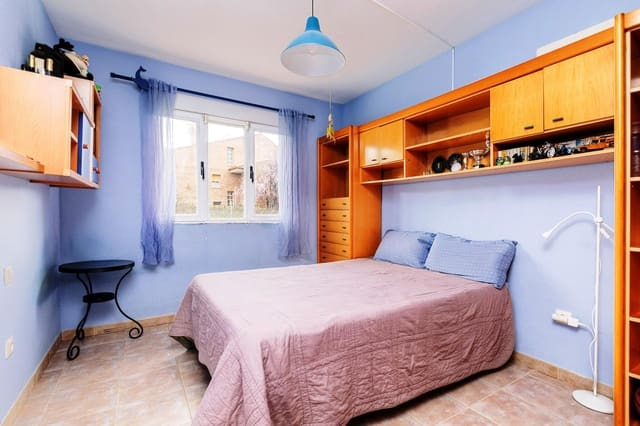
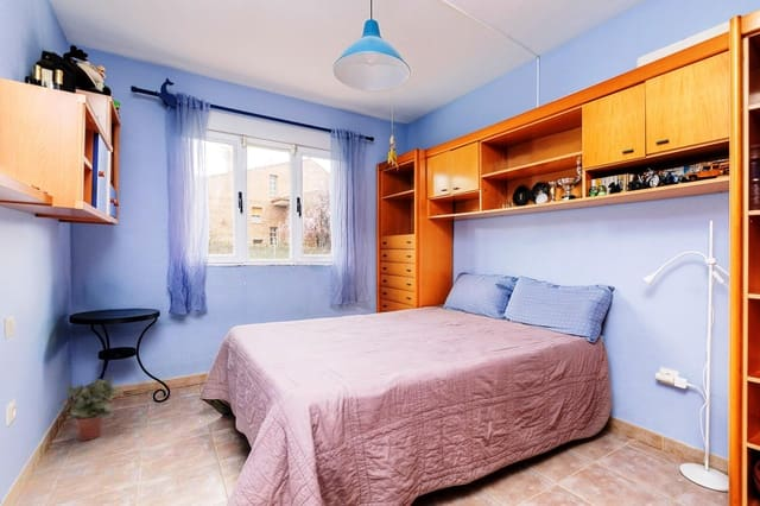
+ potted plant [57,375,120,442]
